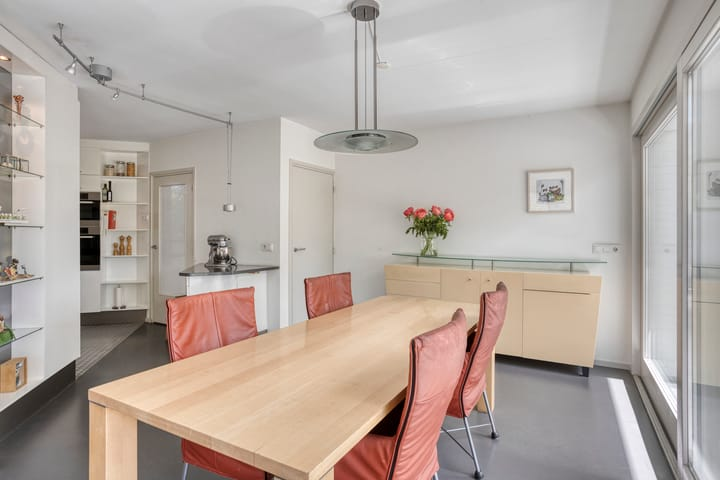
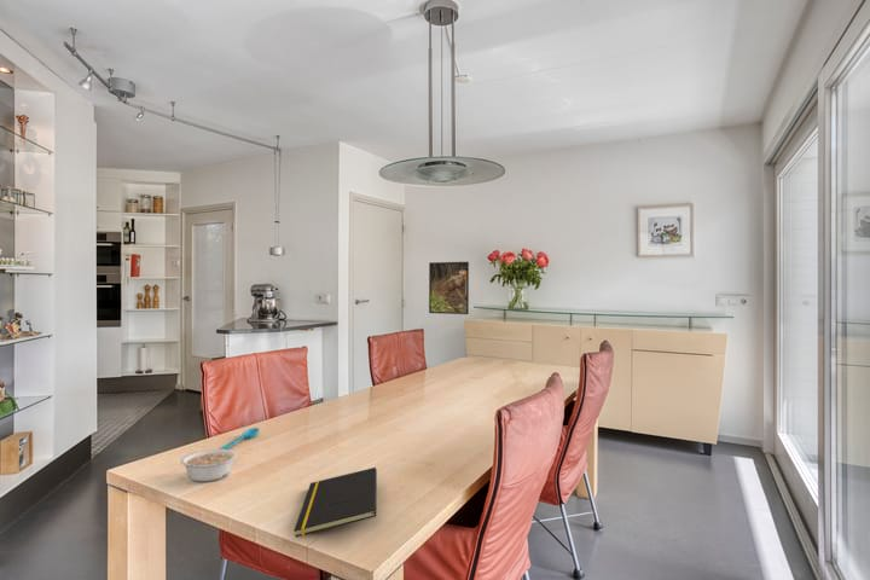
+ legume [179,448,238,482]
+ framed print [428,261,470,315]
+ spoon [218,427,260,450]
+ notepad [292,466,378,538]
